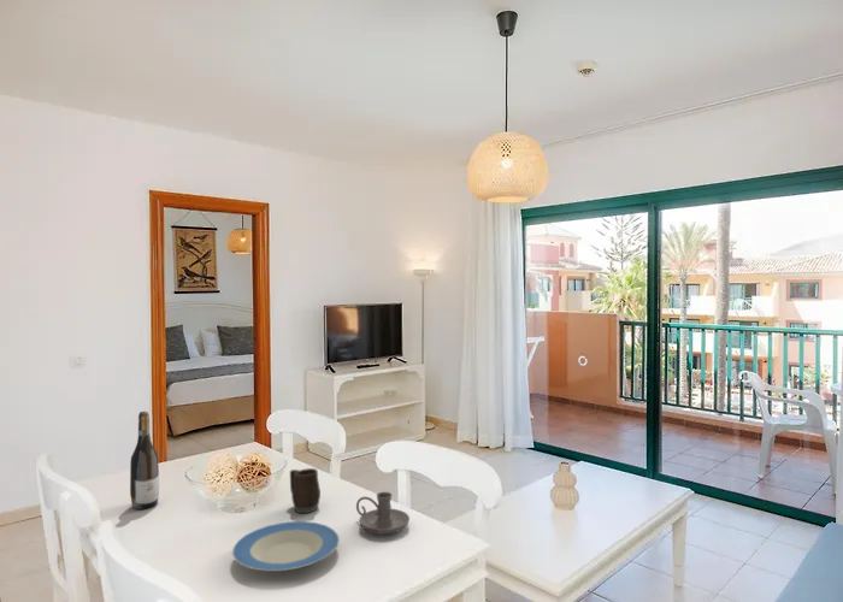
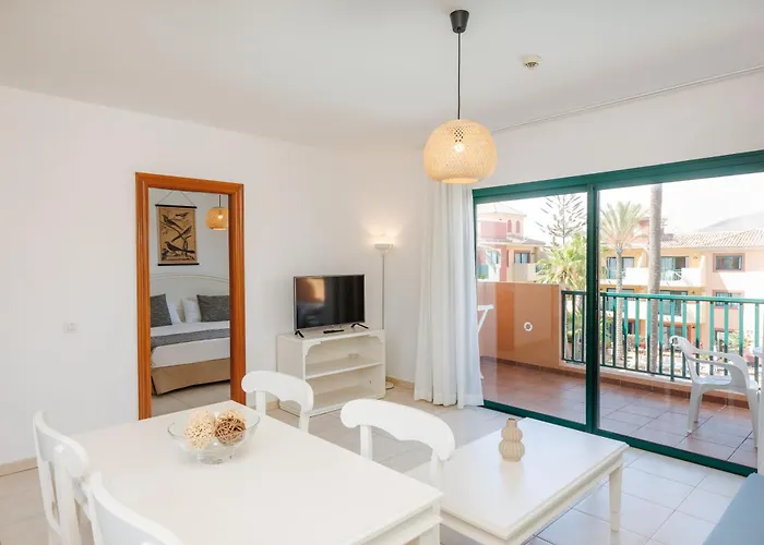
- wine bottle [129,411,160,510]
- mug [289,467,322,514]
- plate [231,520,341,572]
- candle holder [355,491,411,535]
